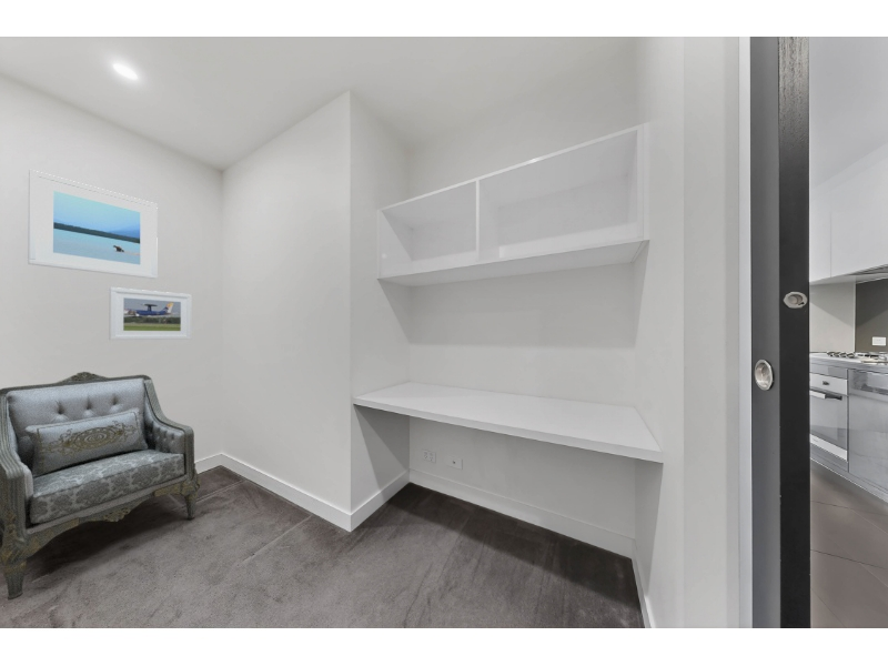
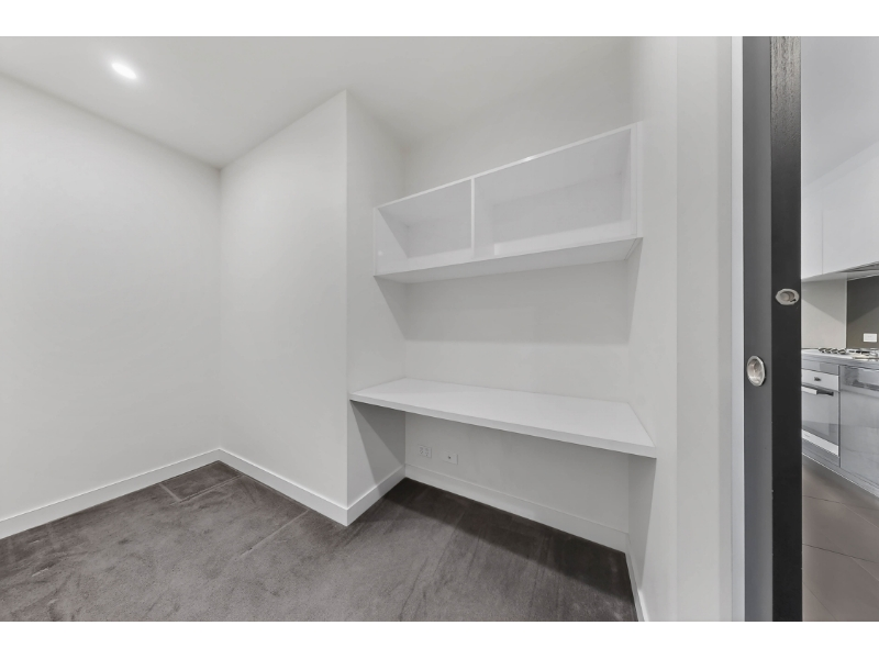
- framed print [108,286,192,341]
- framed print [27,169,159,280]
- armchair [0,371,202,602]
